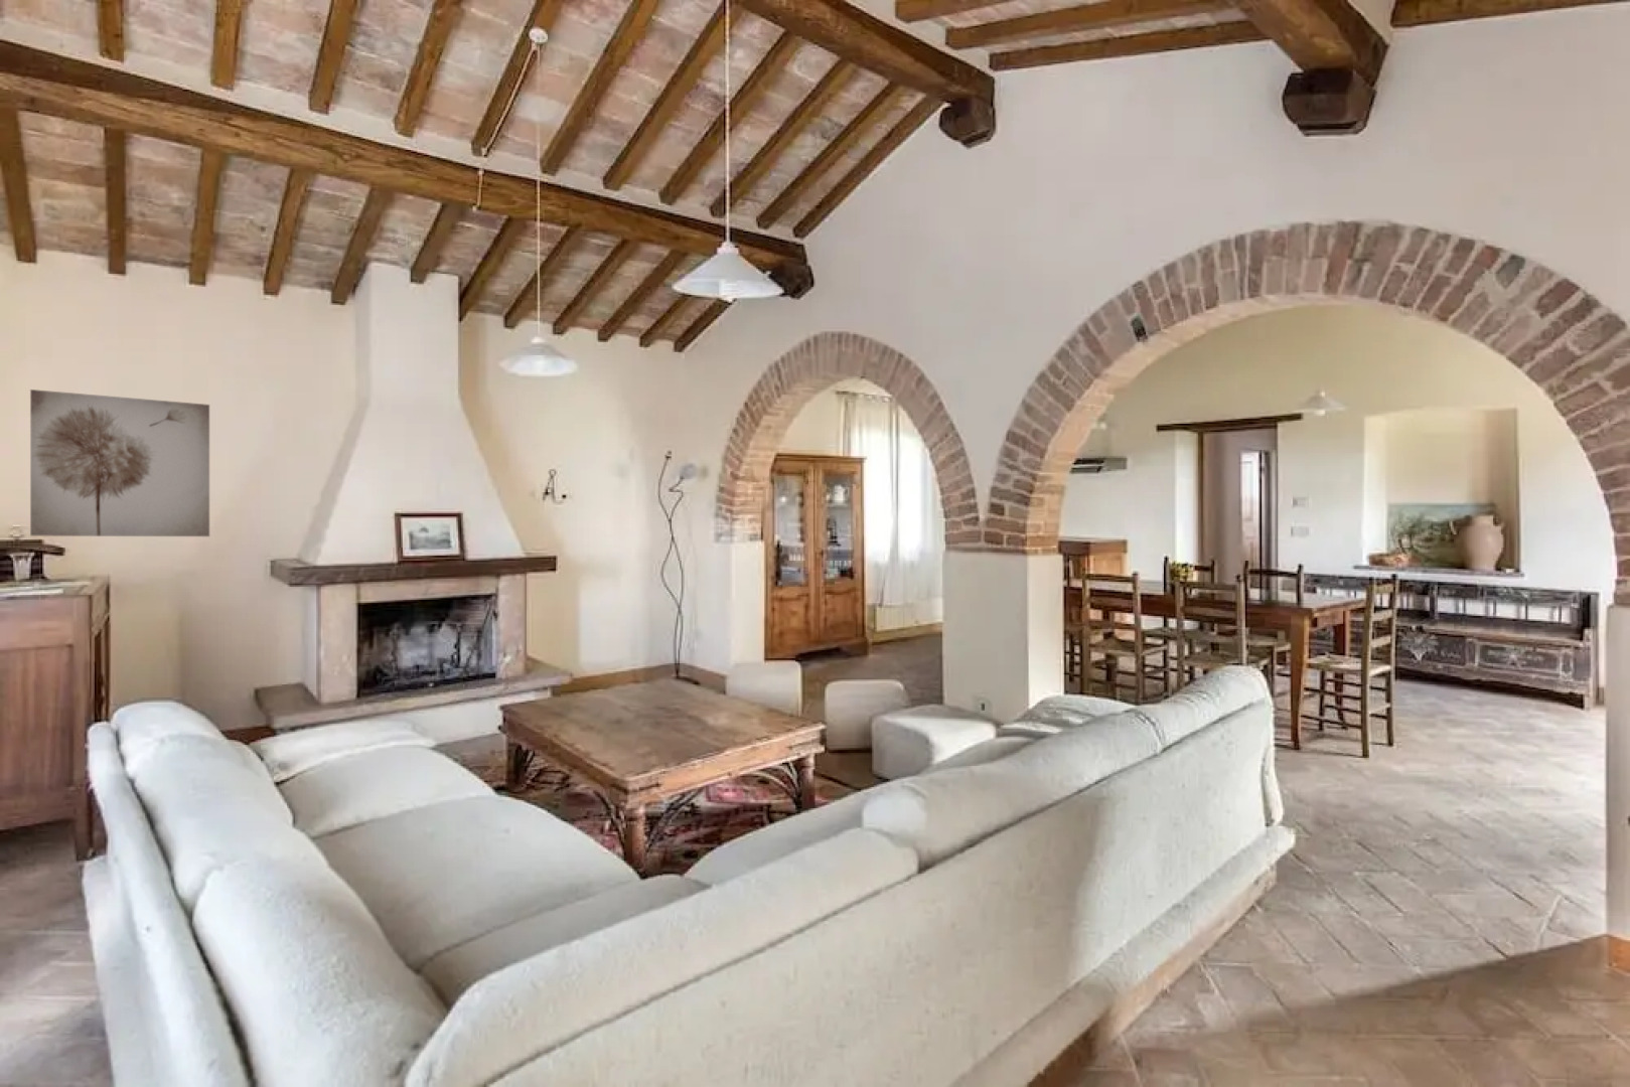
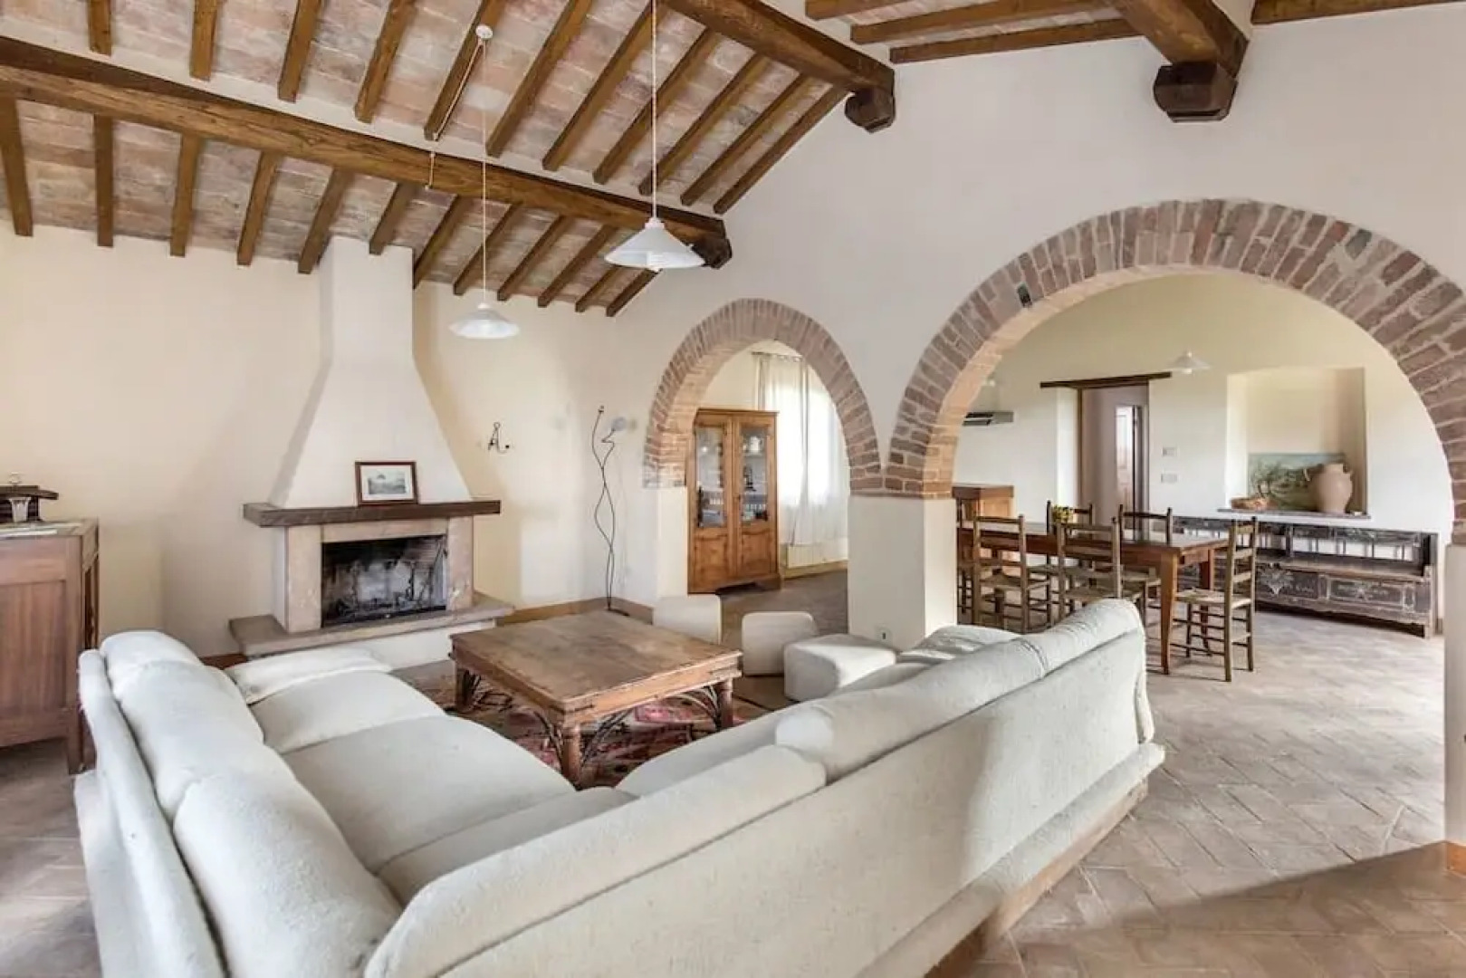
- wall art [29,388,210,537]
